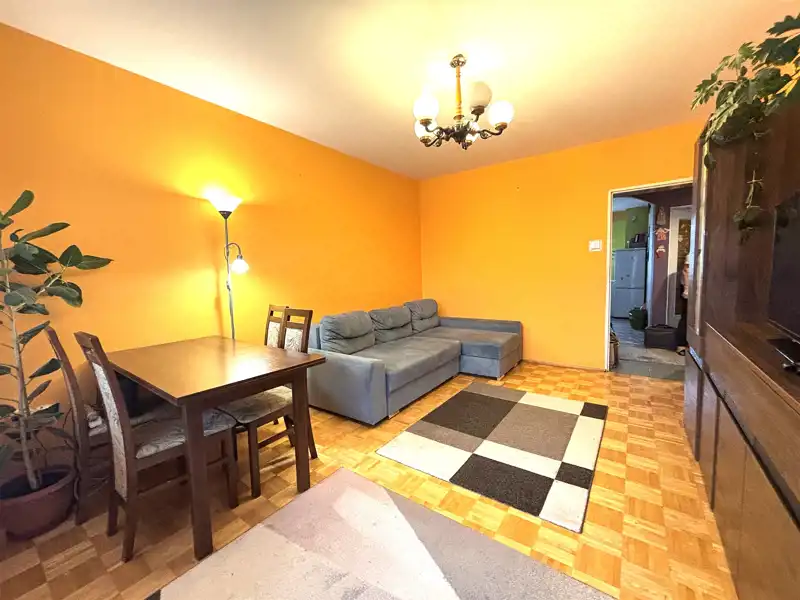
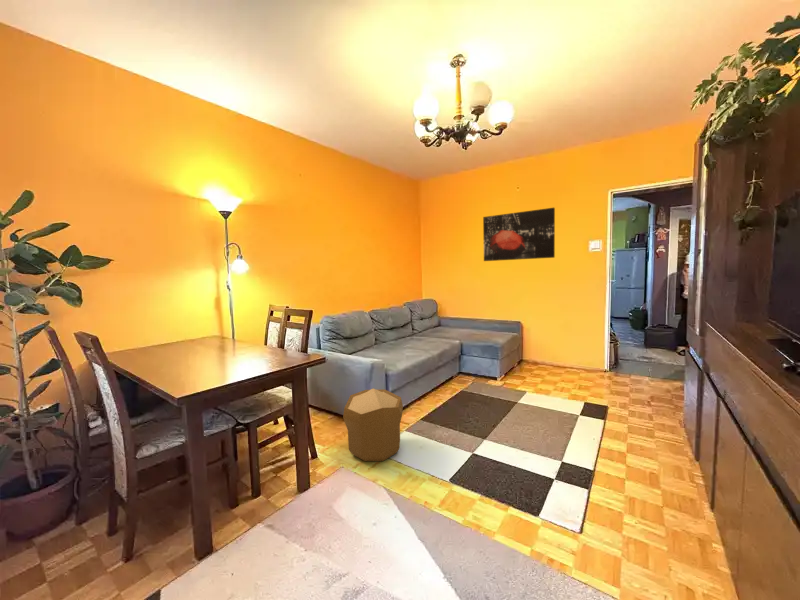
+ wall art [482,207,556,262]
+ pouf [342,387,404,462]
